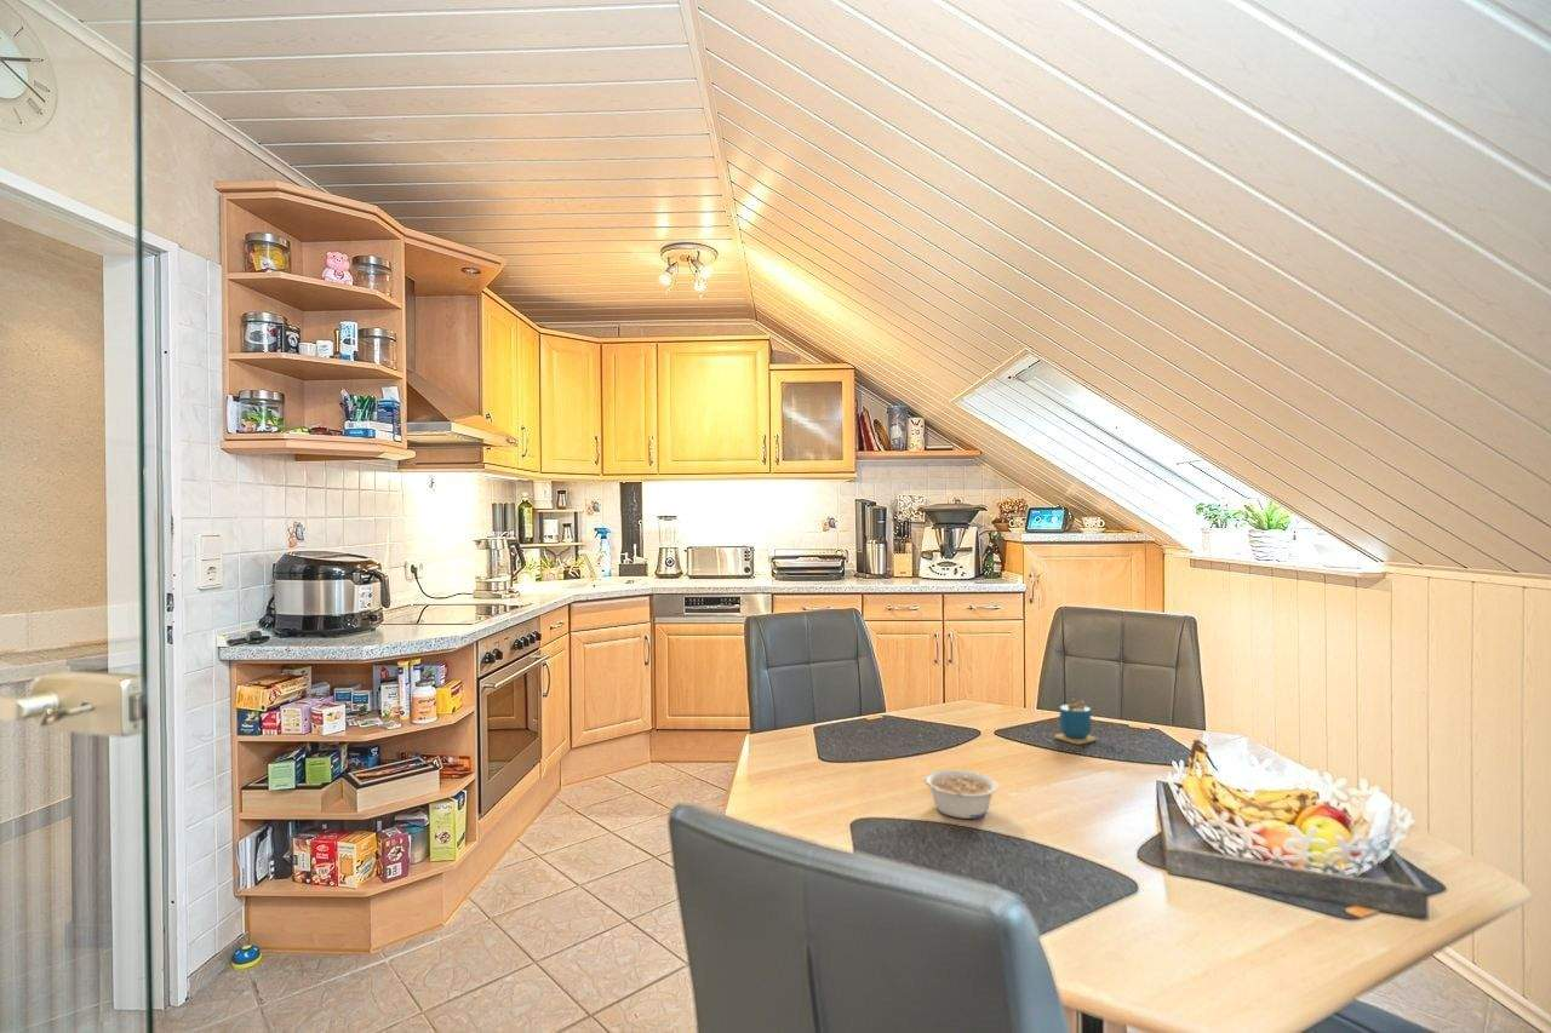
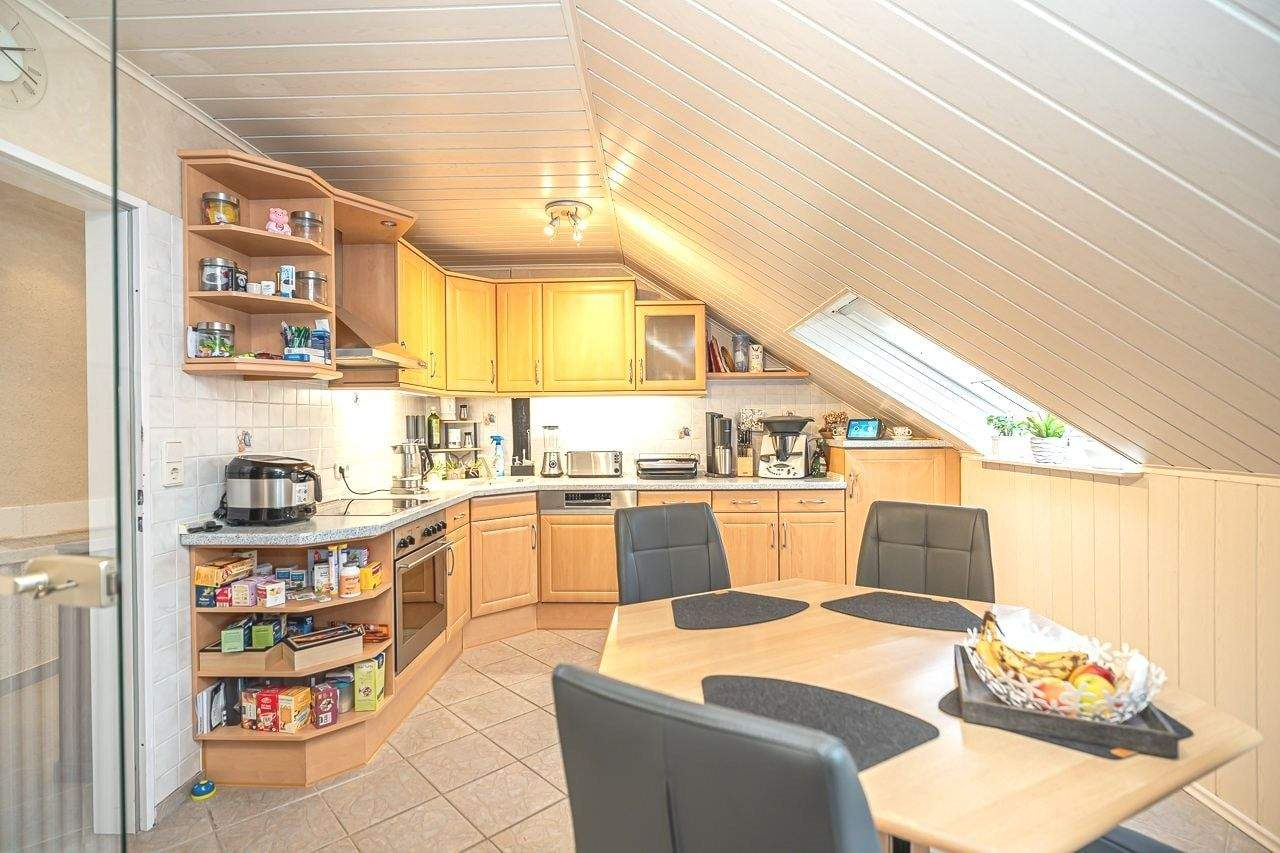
- cup [1054,688,1098,746]
- legume [923,768,1000,820]
